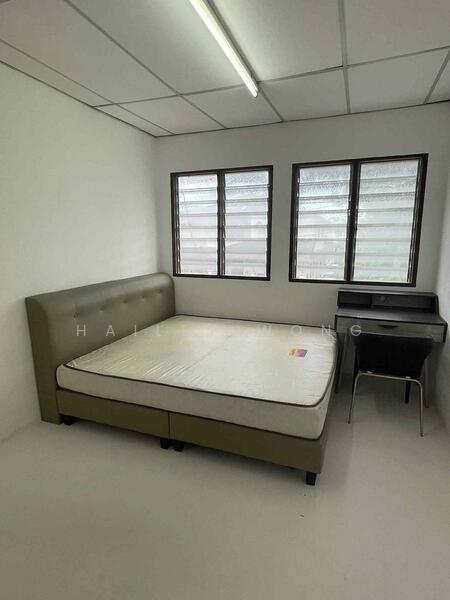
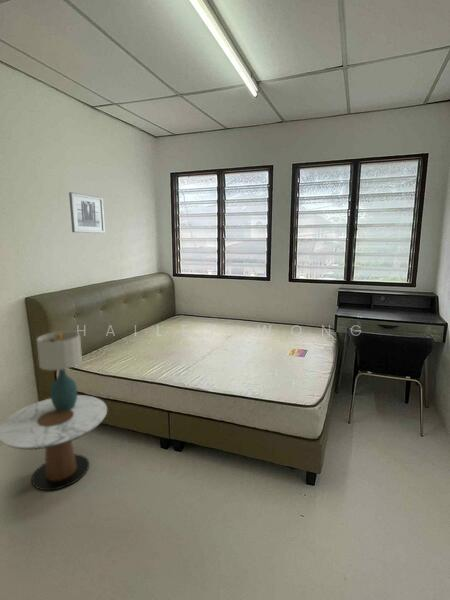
+ wall art [68,191,106,234]
+ side table [0,394,108,491]
+ table lamp [36,330,83,411]
